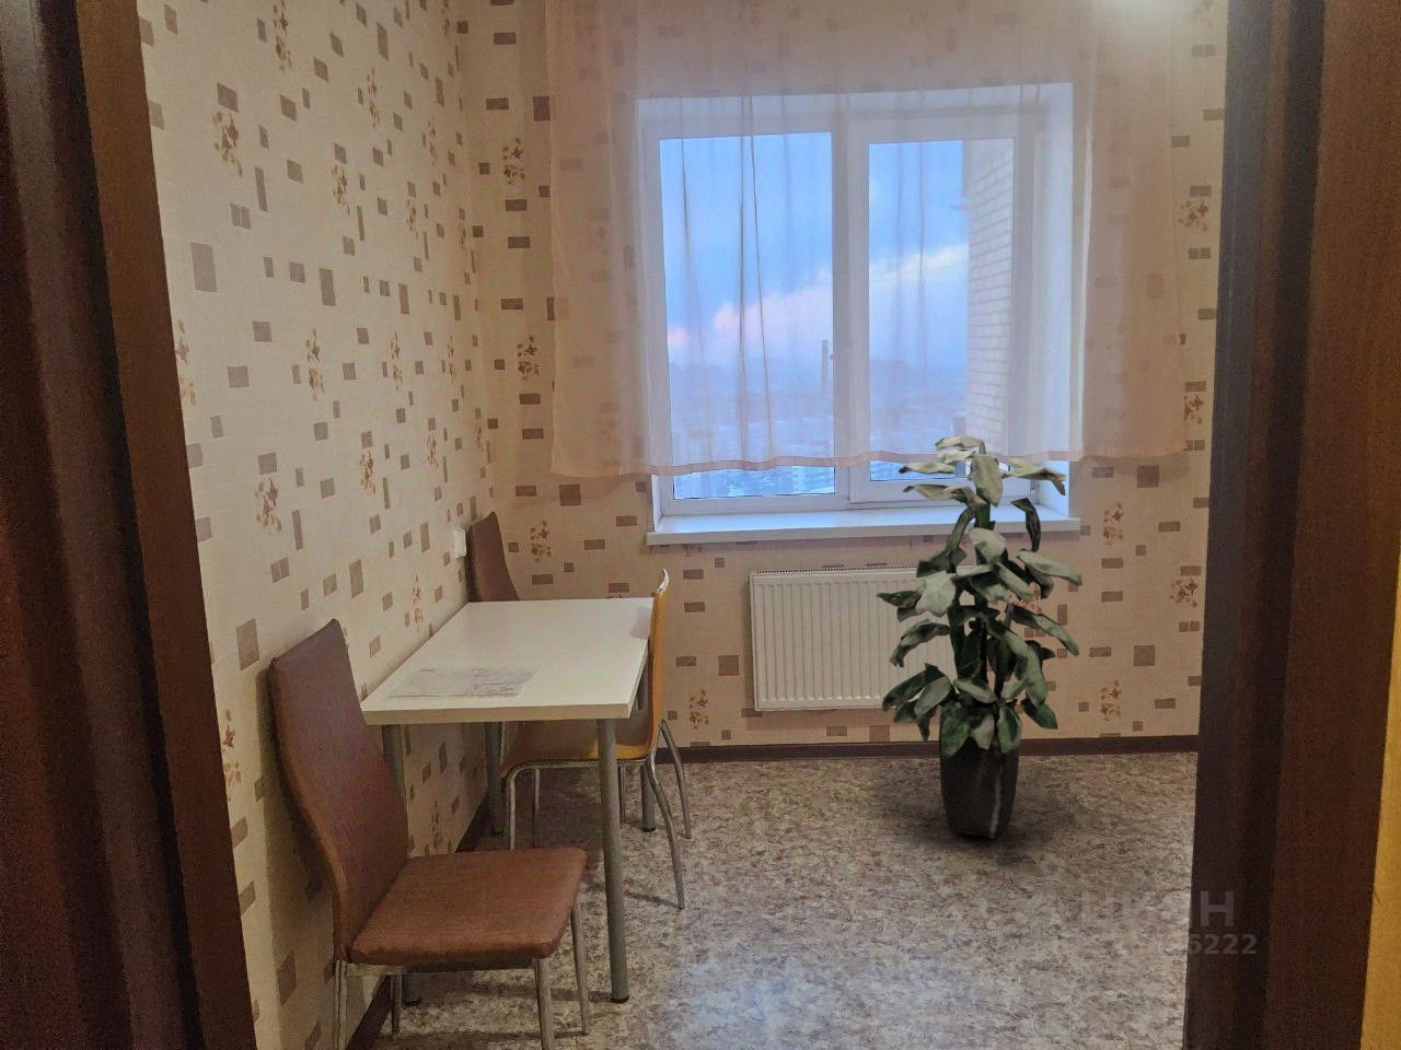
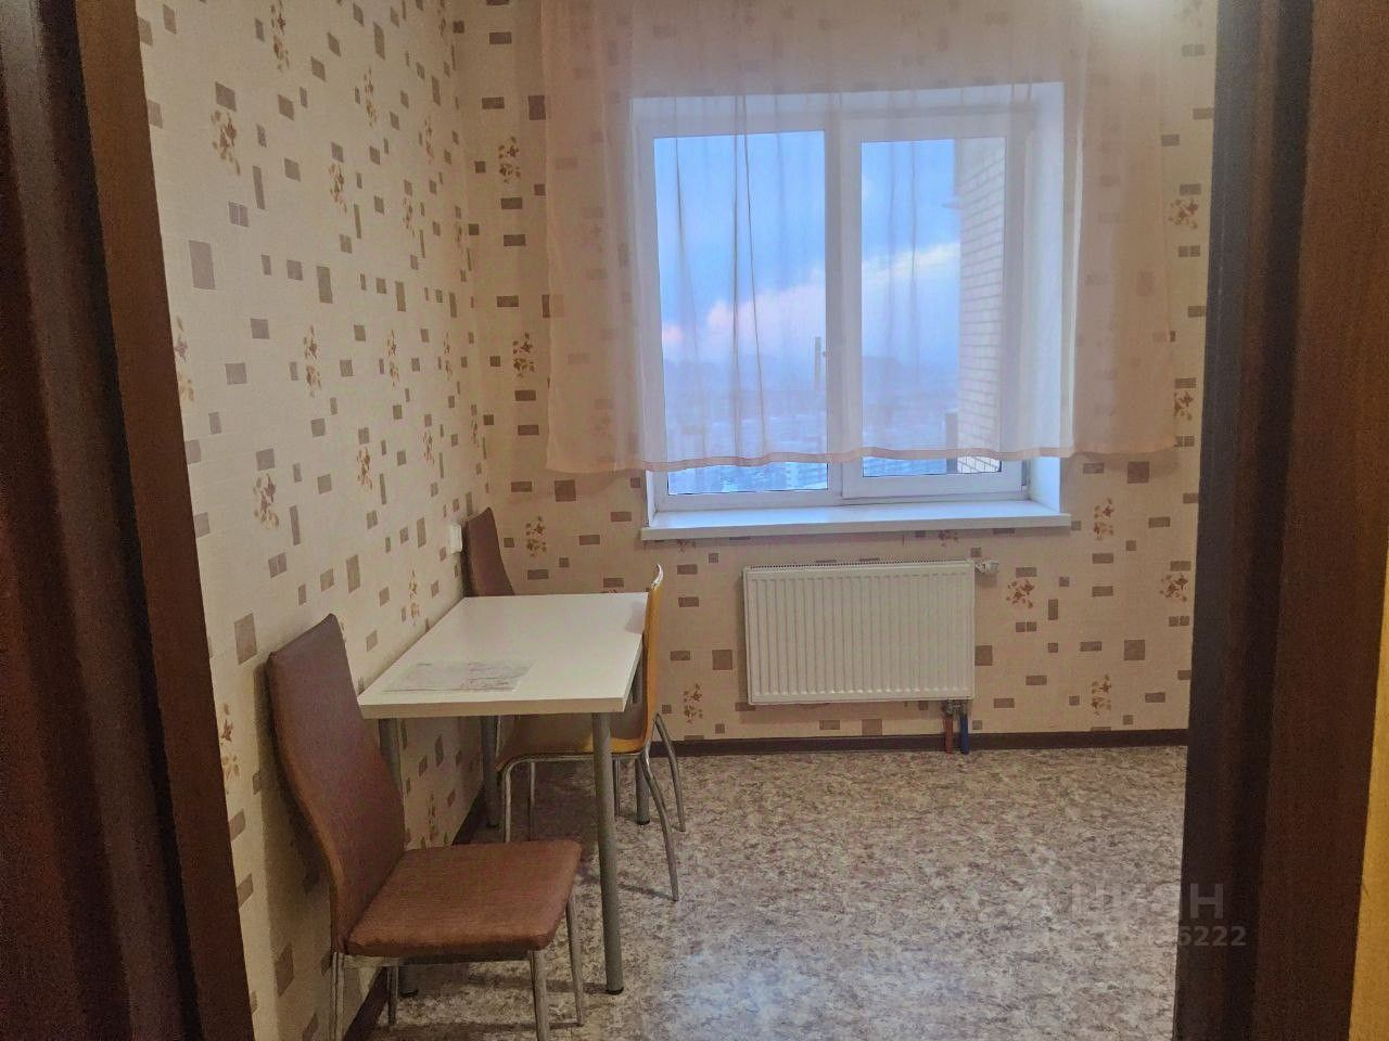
- indoor plant [875,436,1083,839]
